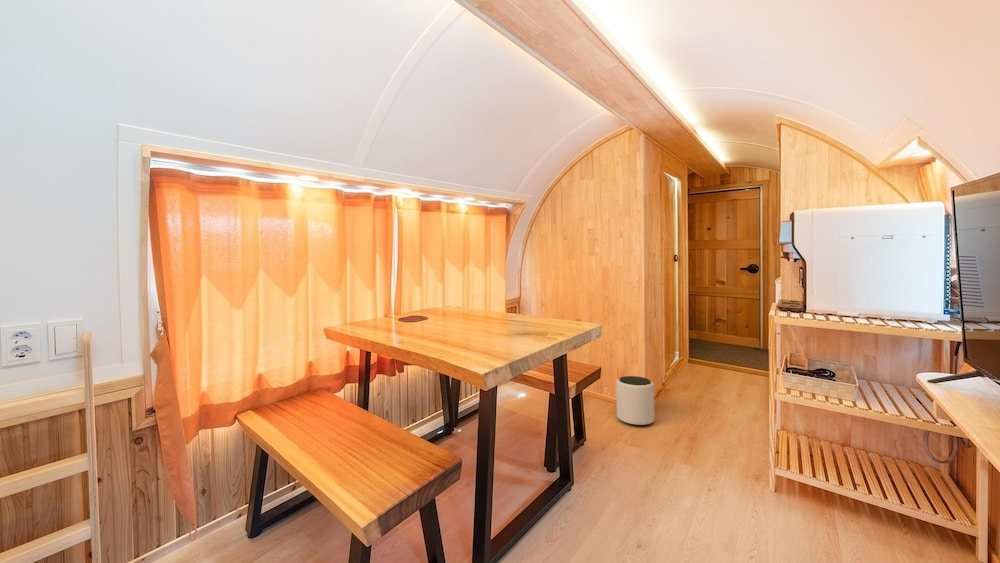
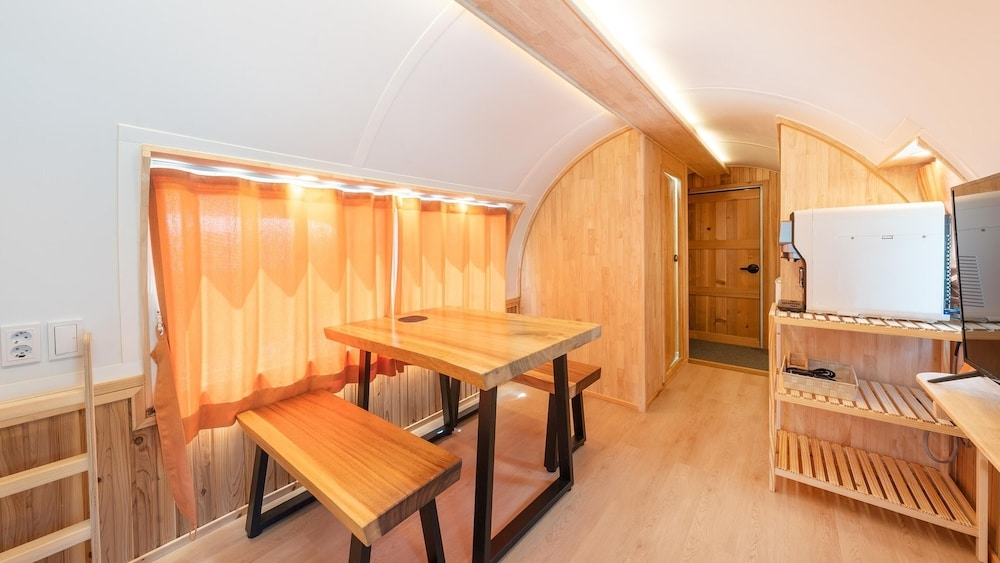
- plant pot [615,375,655,426]
